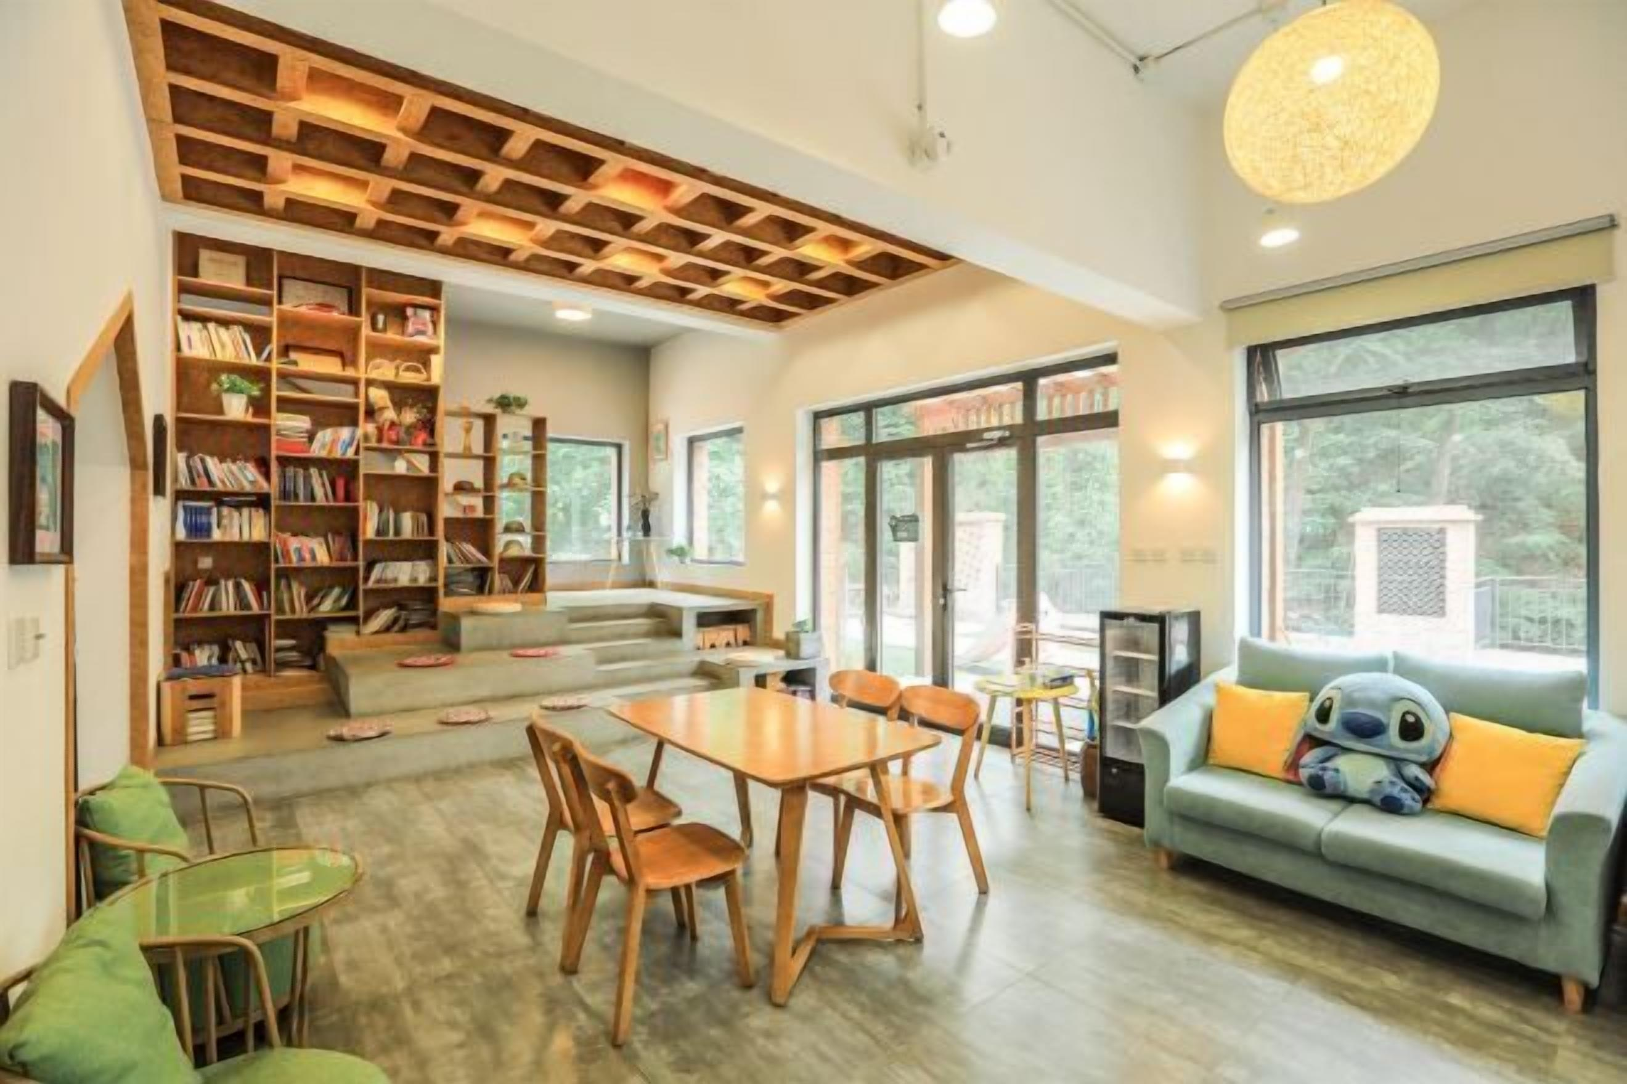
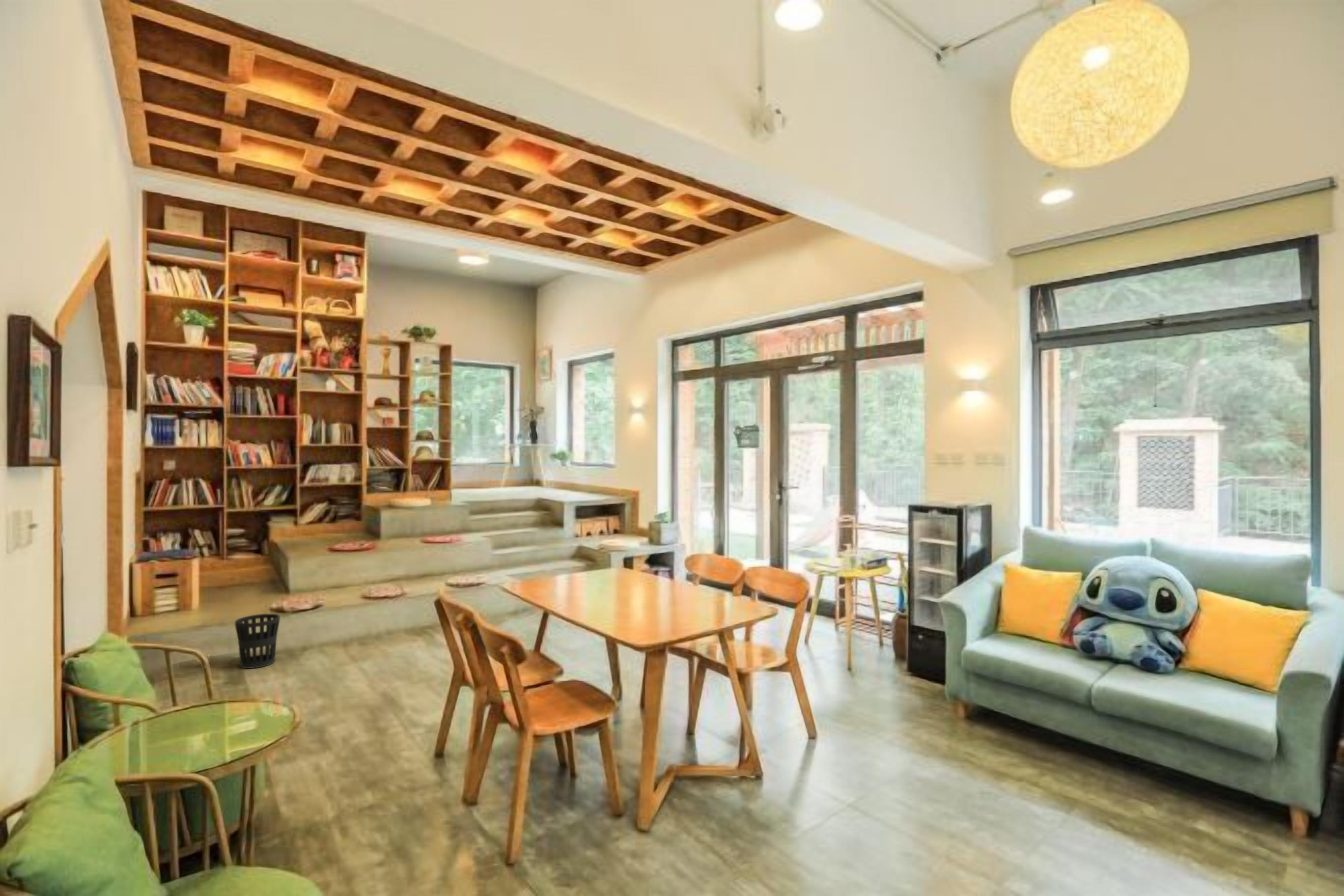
+ wastebasket [235,613,281,669]
